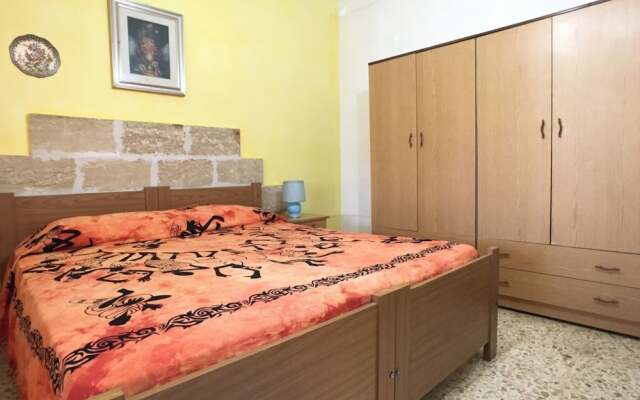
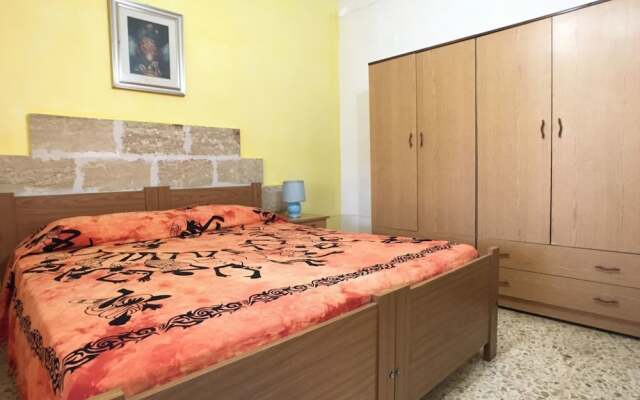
- decorative plate [8,33,62,79]
